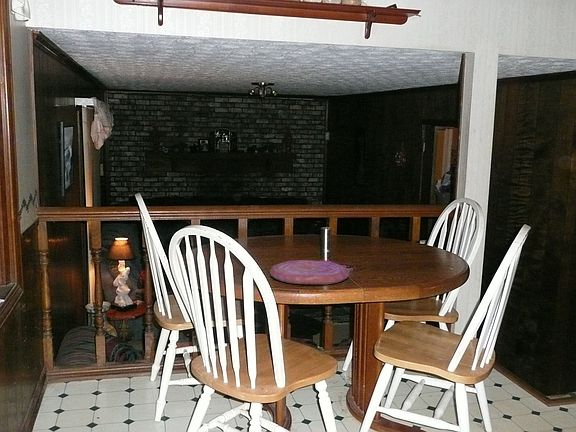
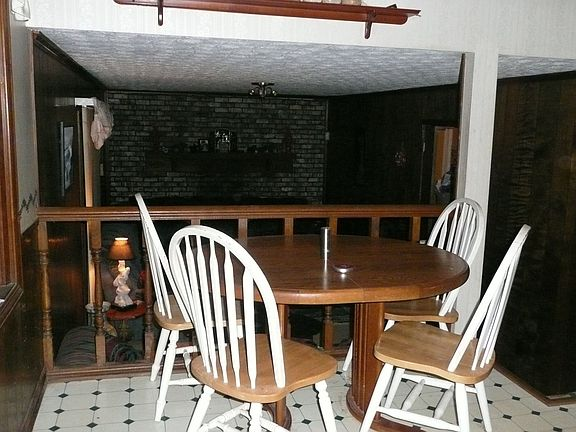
- plate [269,259,350,286]
